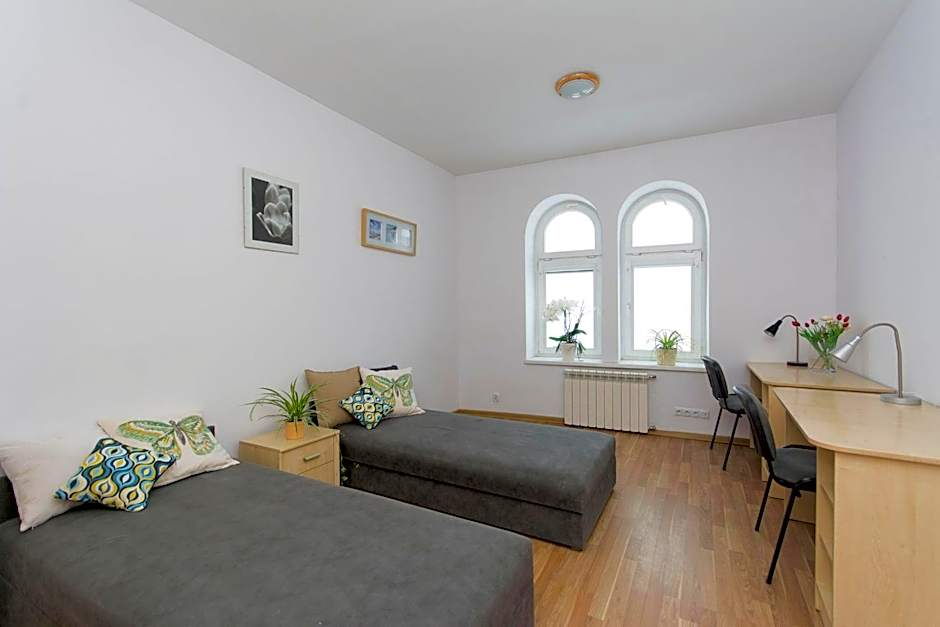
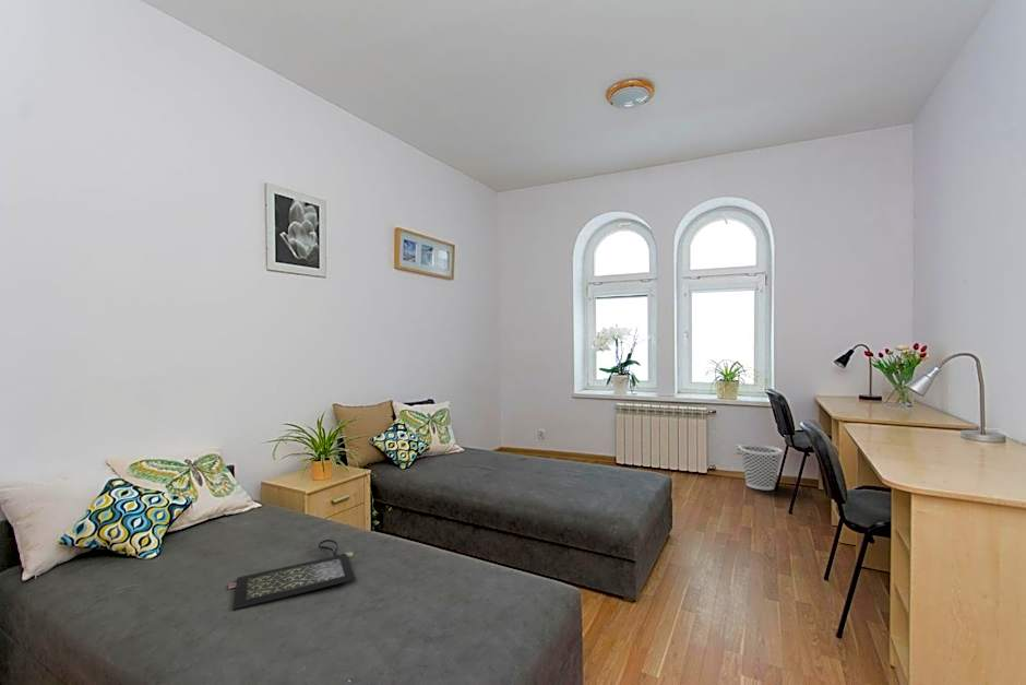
+ wastebasket [738,444,784,492]
+ clutch bag [227,539,357,611]
